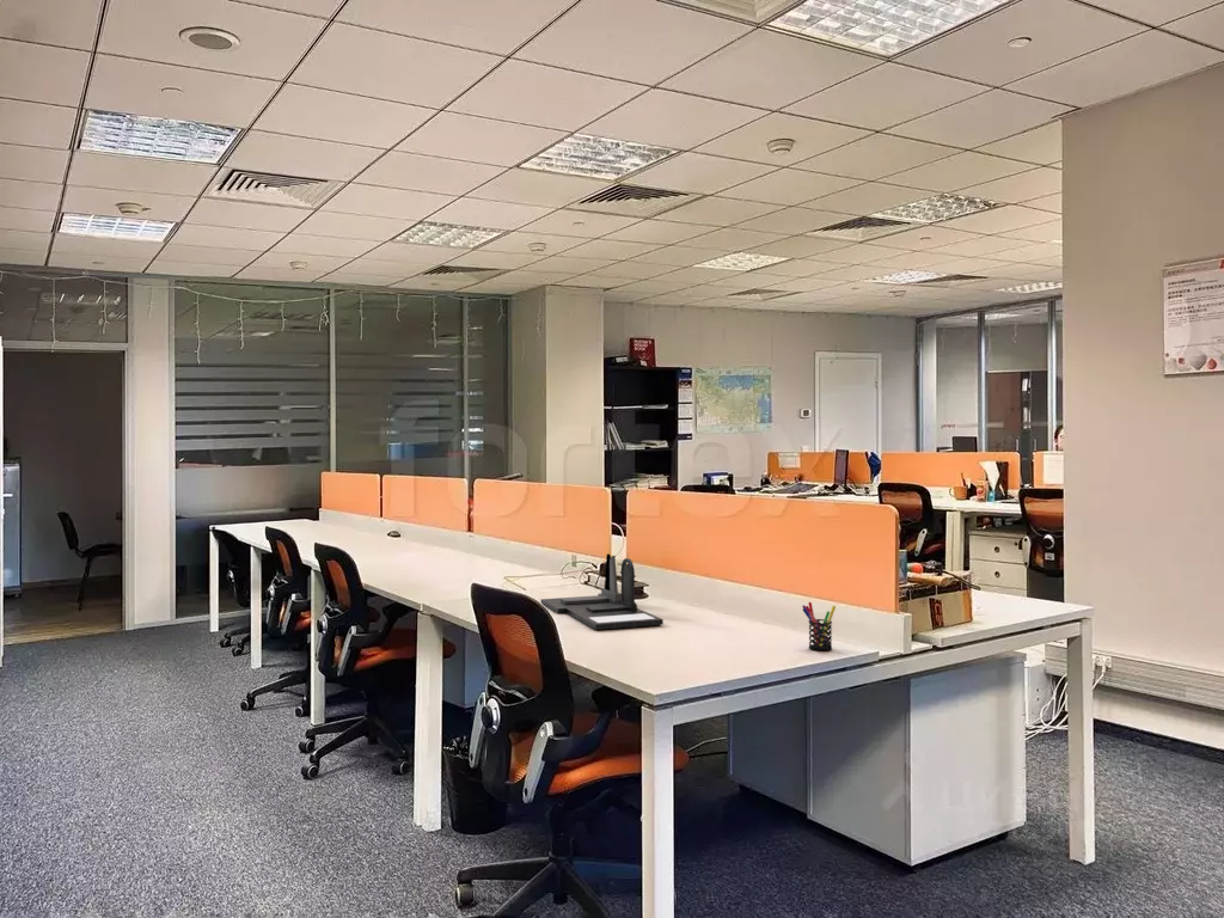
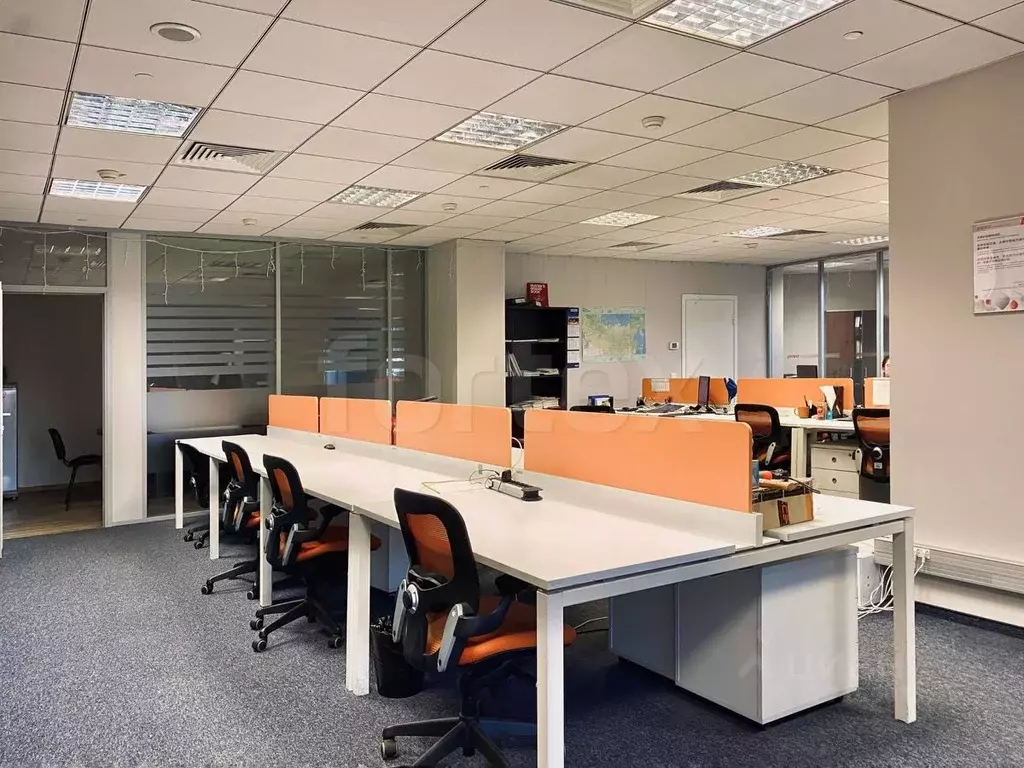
- pen holder [801,601,837,651]
- desk organizer [539,552,665,631]
